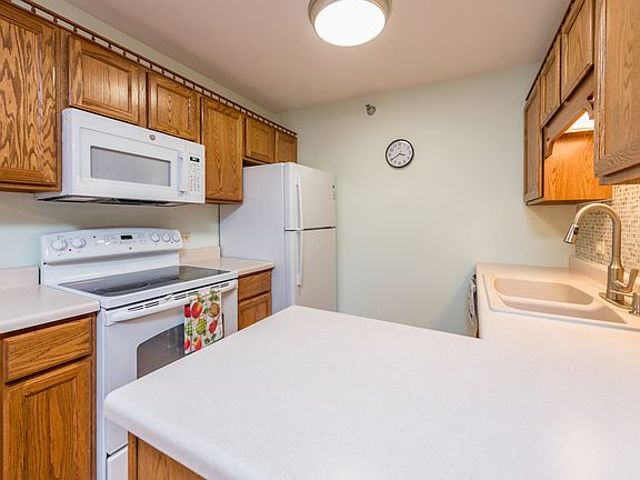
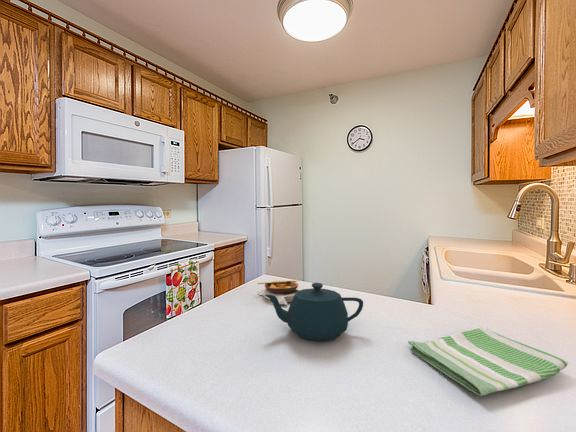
+ soup bowl [257,279,300,306]
+ teapot [265,282,364,343]
+ dish towel [407,327,569,397]
